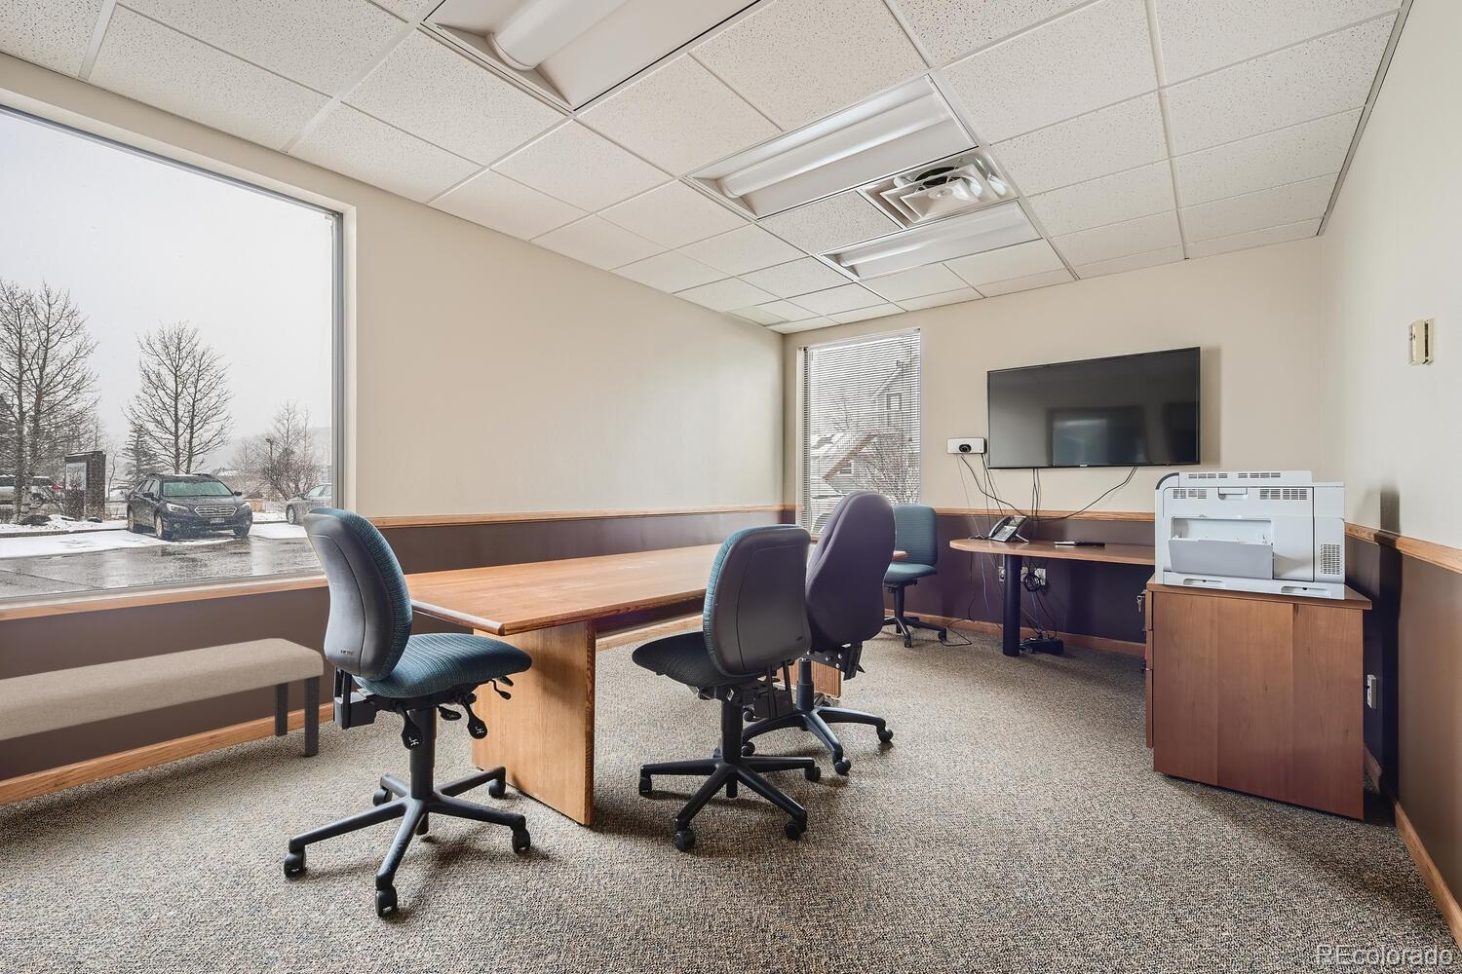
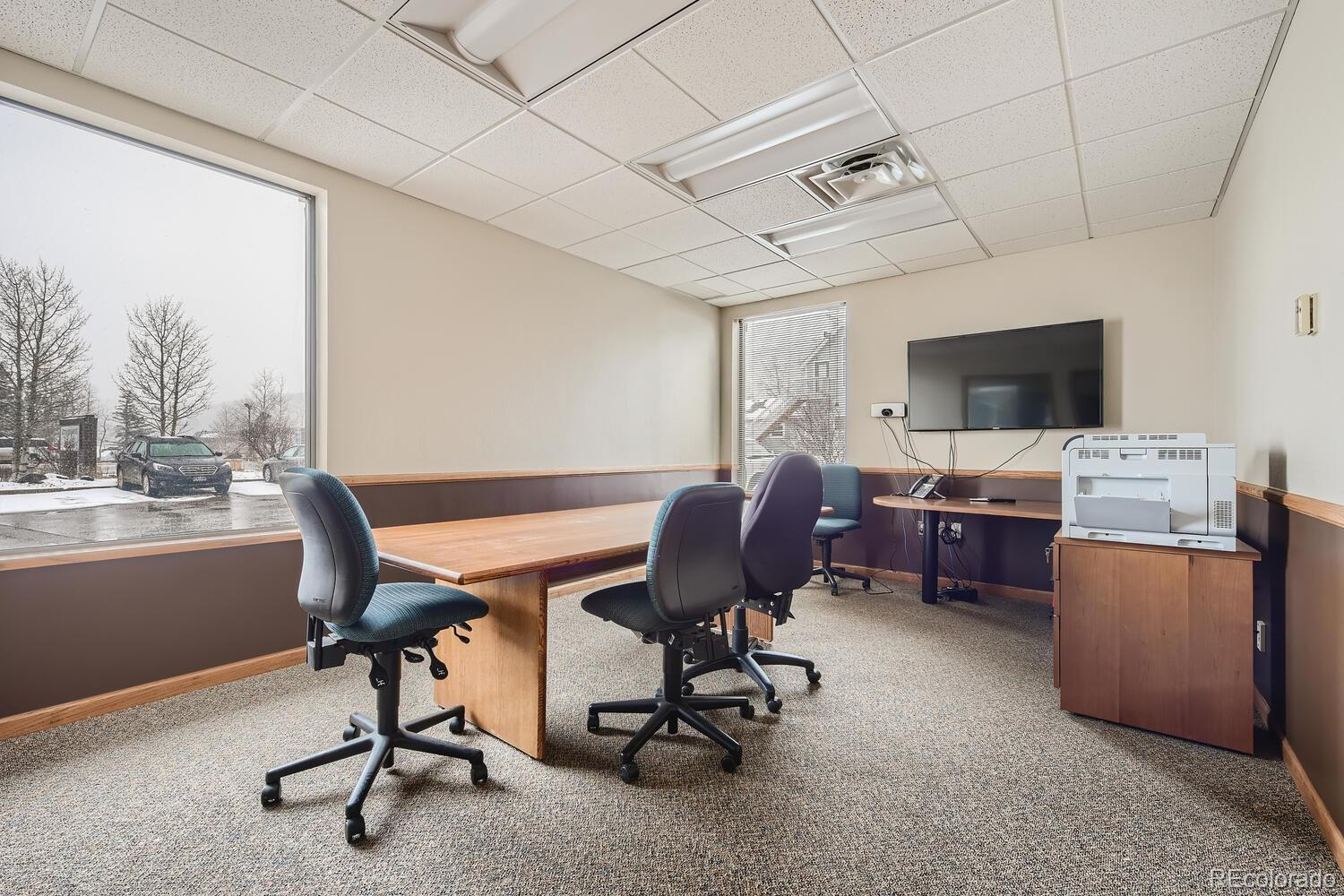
- bench [0,638,324,757]
